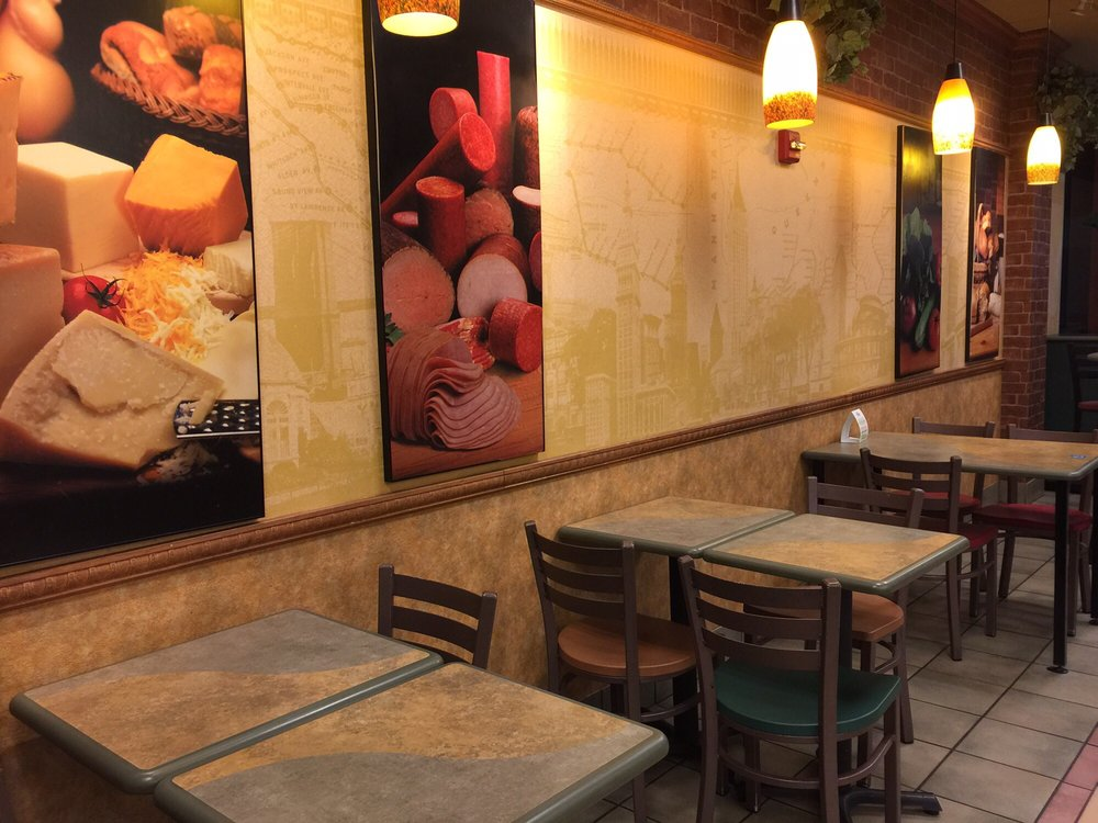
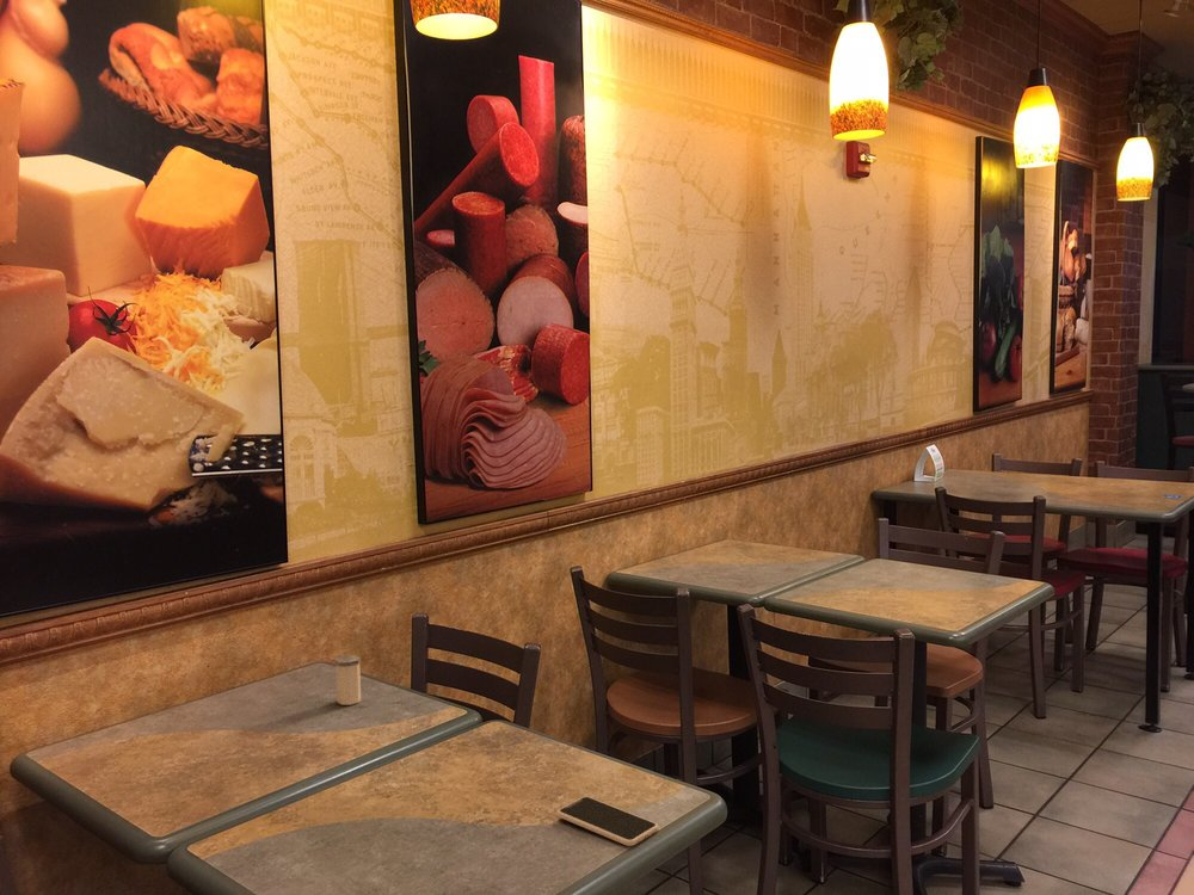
+ smartphone [556,796,659,847]
+ salt shaker [333,654,362,706]
